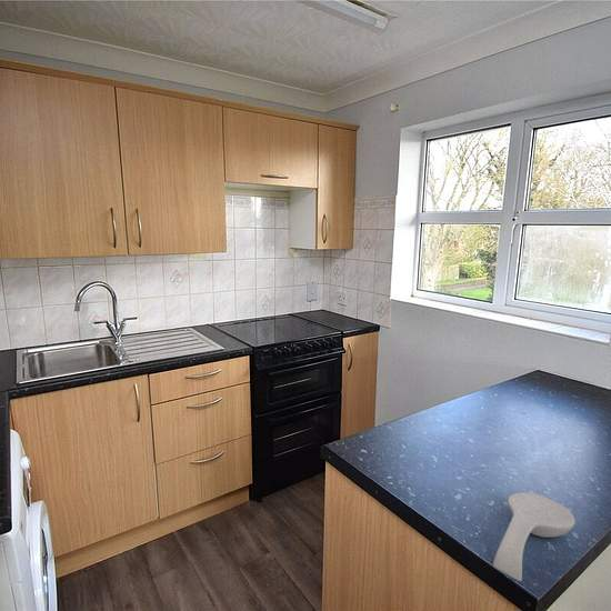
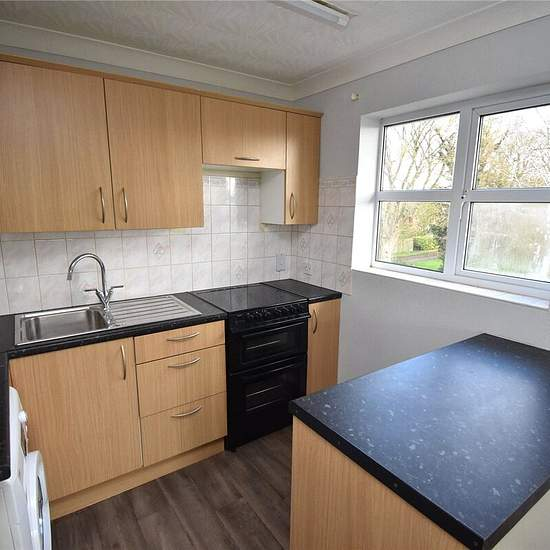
- spoon rest [492,492,577,582]
